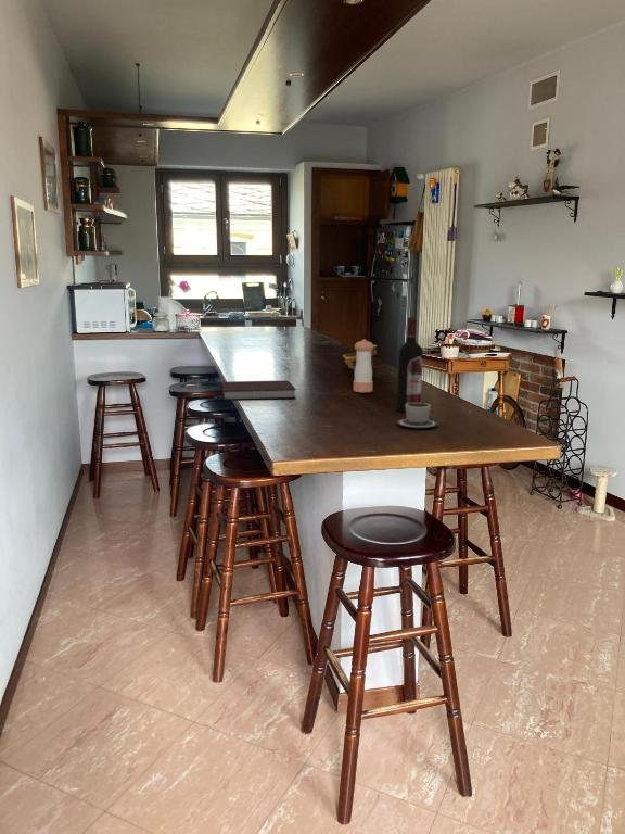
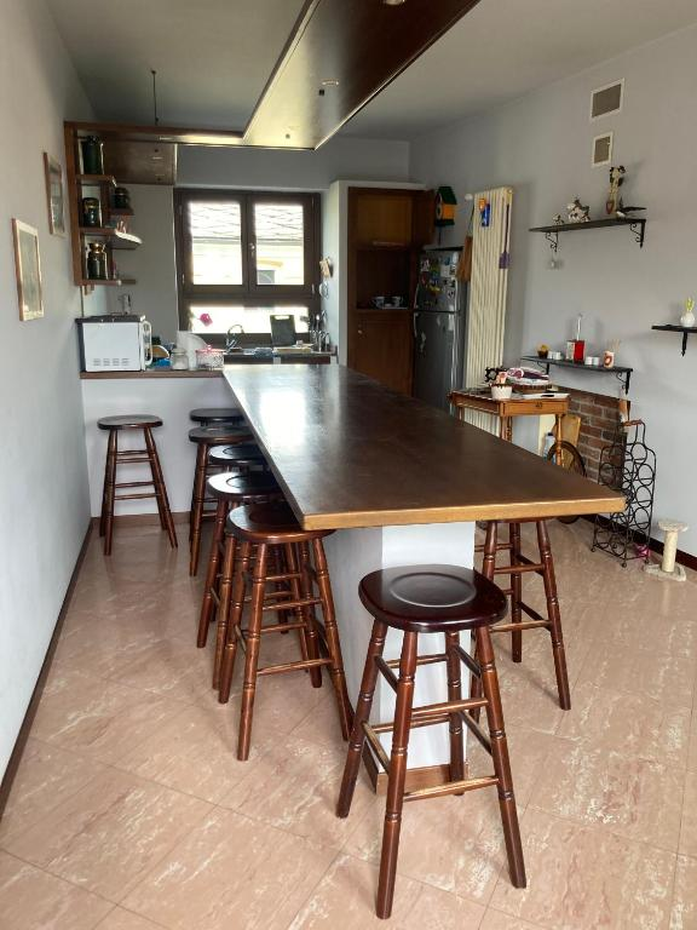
- notebook [220,379,297,401]
- pepper shaker [353,338,374,393]
- decorative bowl [342,344,378,374]
- cup [396,402,439,429]
- wine bottle [396,316,424,413]
